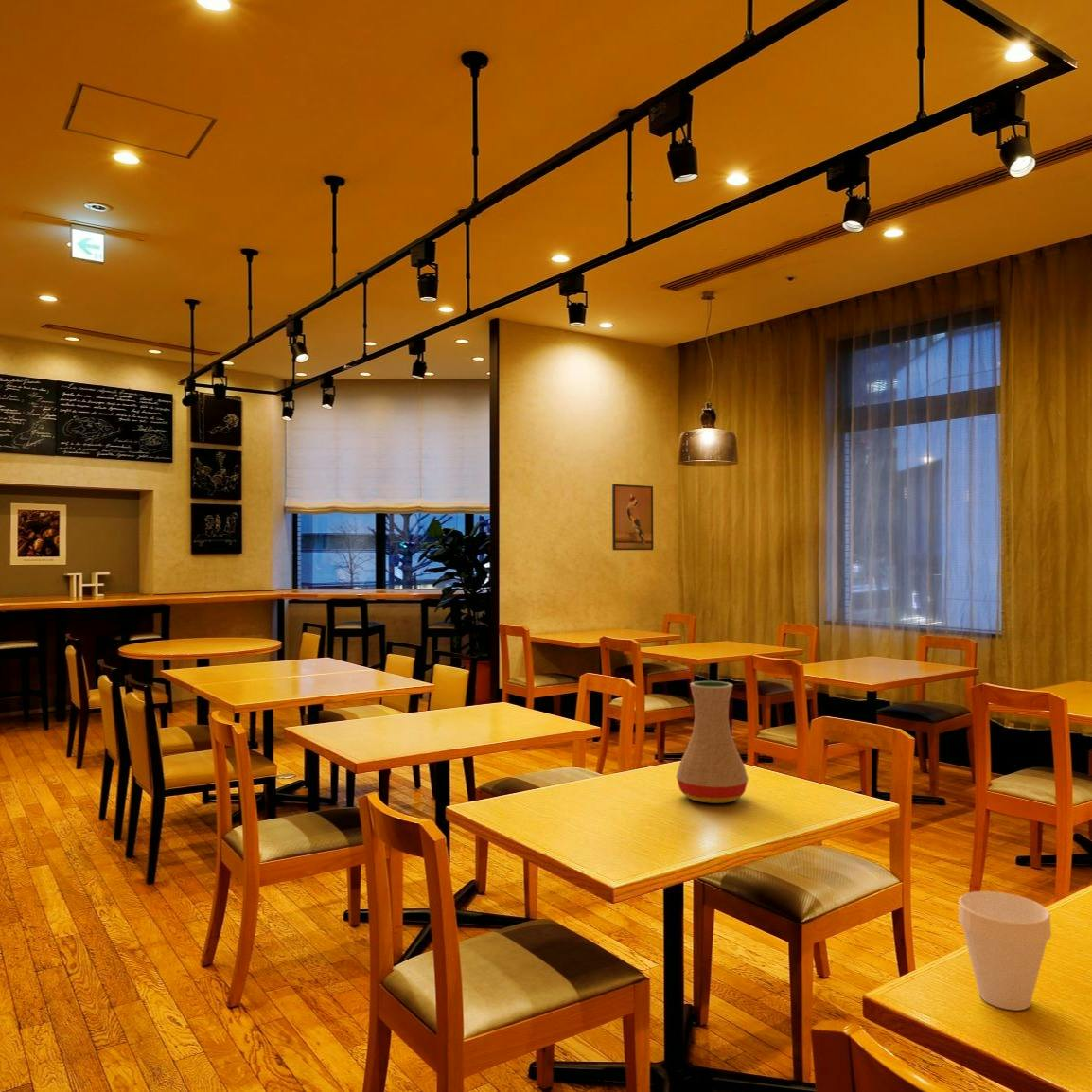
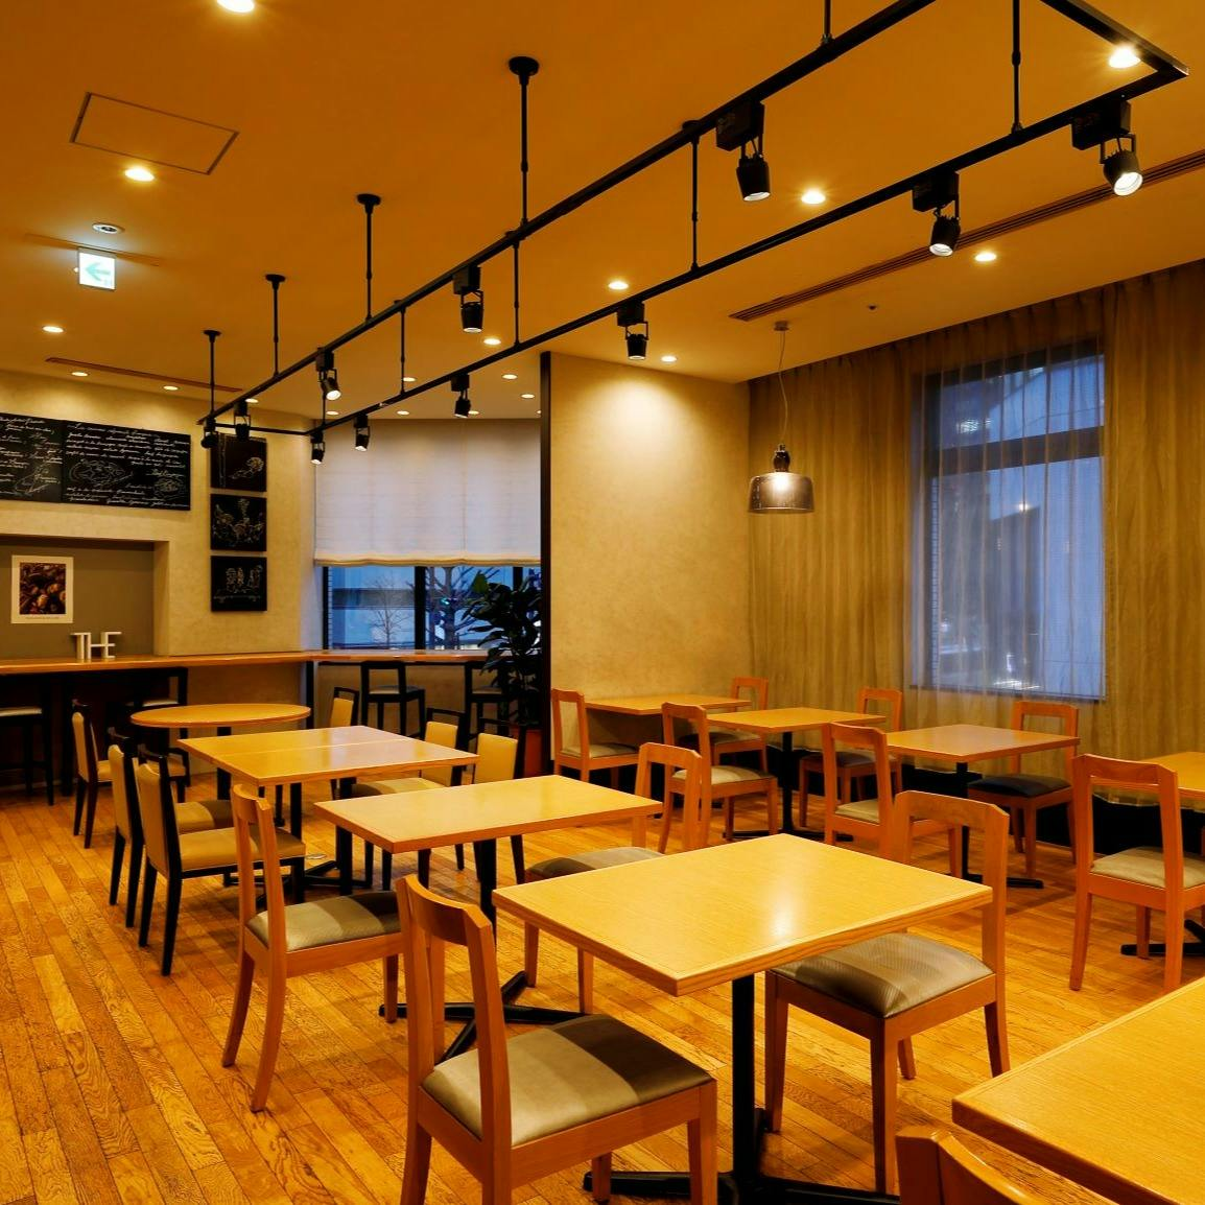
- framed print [611,484,654,551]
- vase [676,680,749,804]
- cup [958,890,1052,1012]
